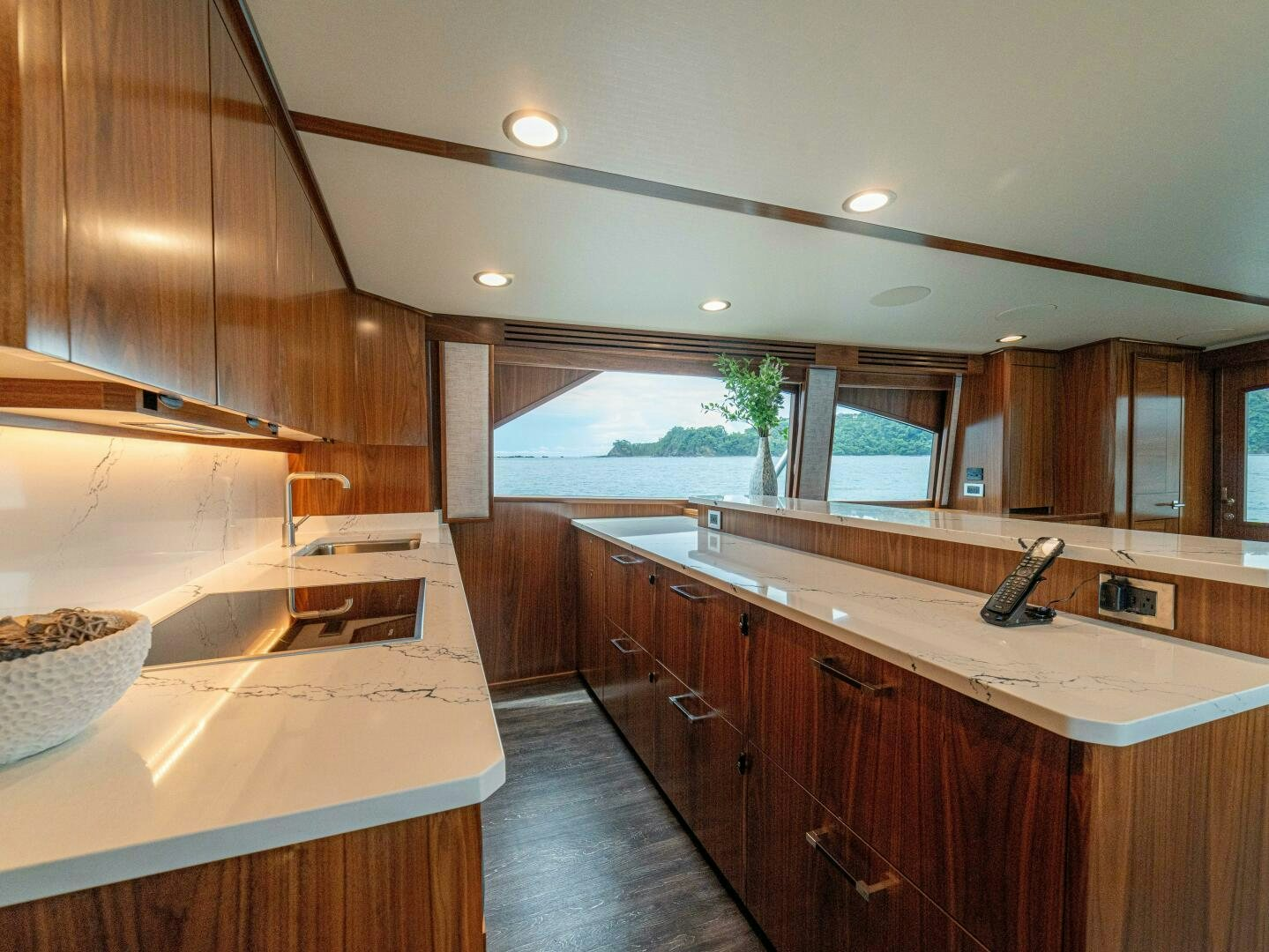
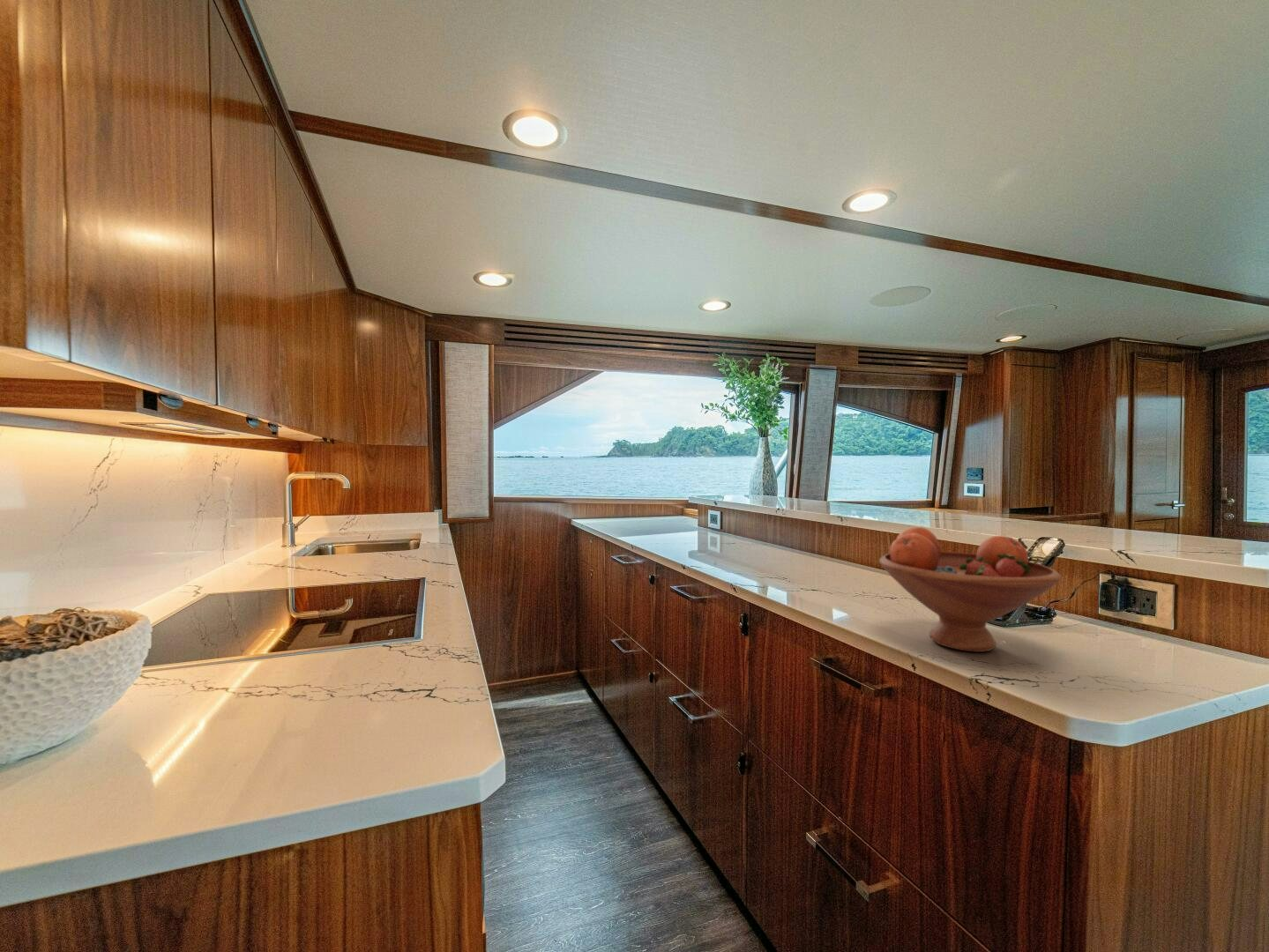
+ fruit bowl [878,526,1062,653]
